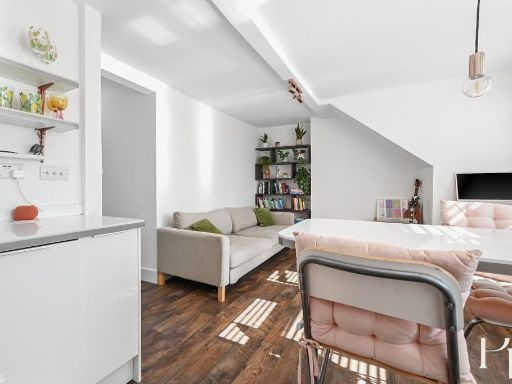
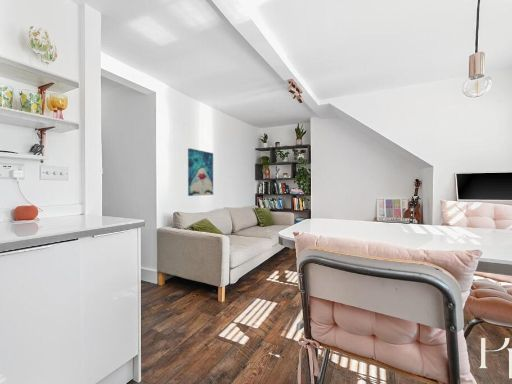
+ wall art [187,147,214,197]
